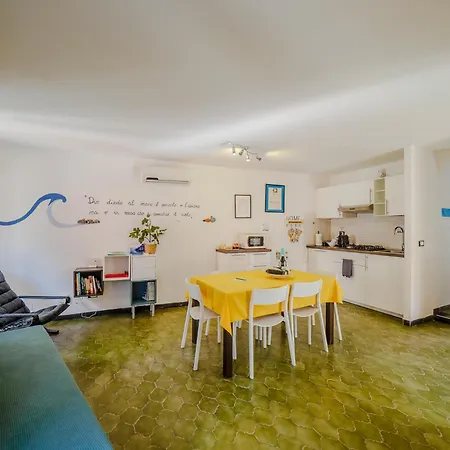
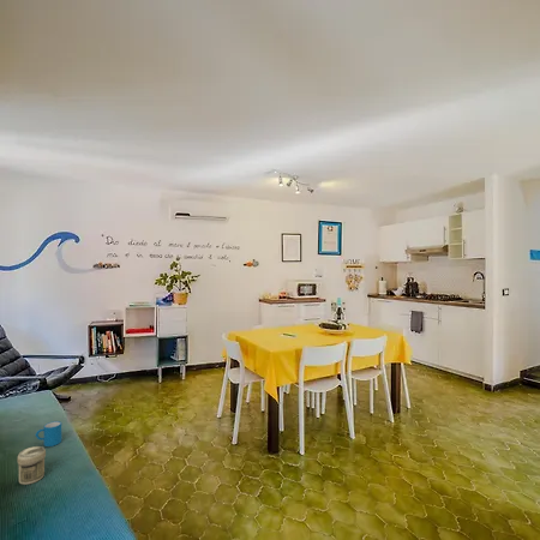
+ mug [35,420,62,448]
+ jar [17,445,47,486]
